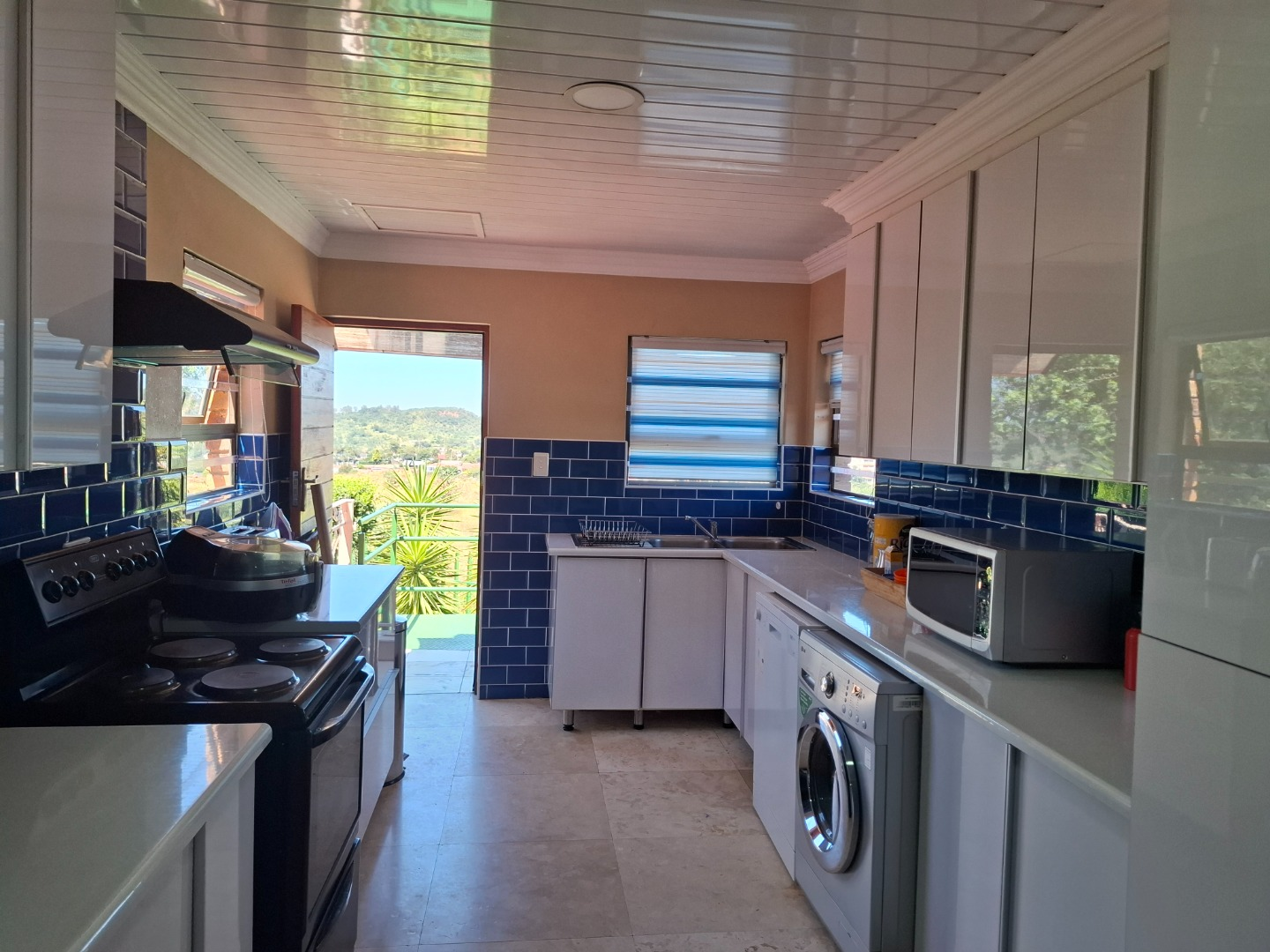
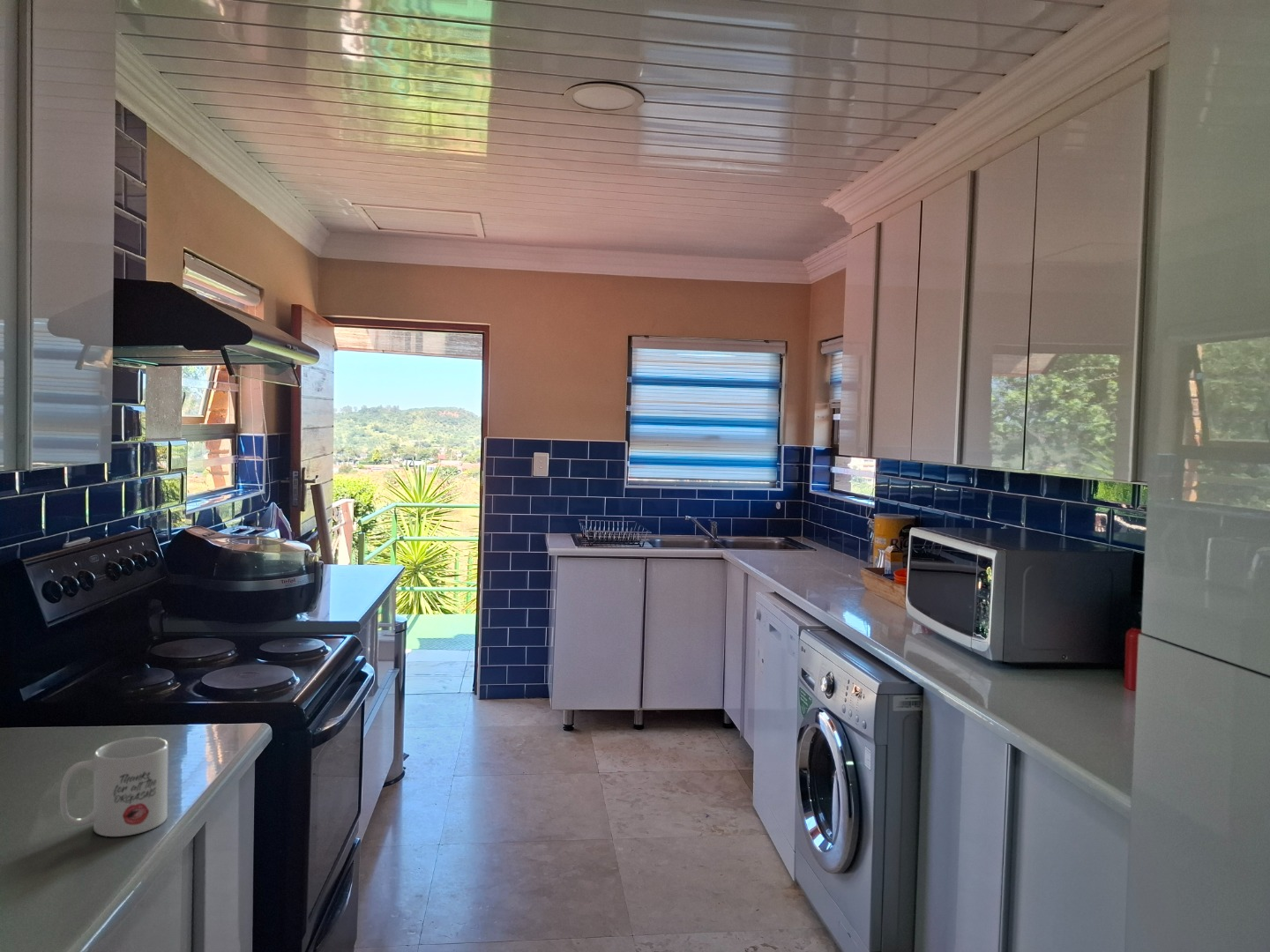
+ mug [59,736,169,837]
